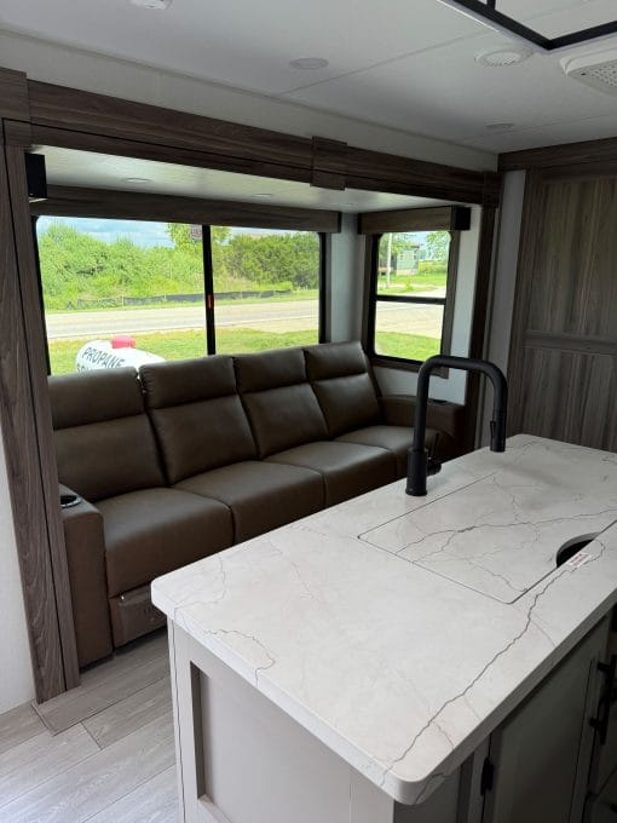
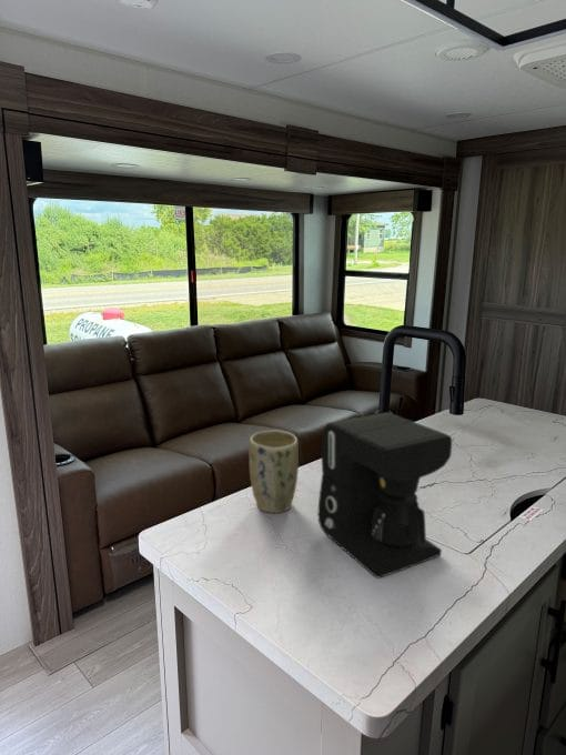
+ plant pot [249,430,300,514]
+ coffee maker [317,411,453,580]
